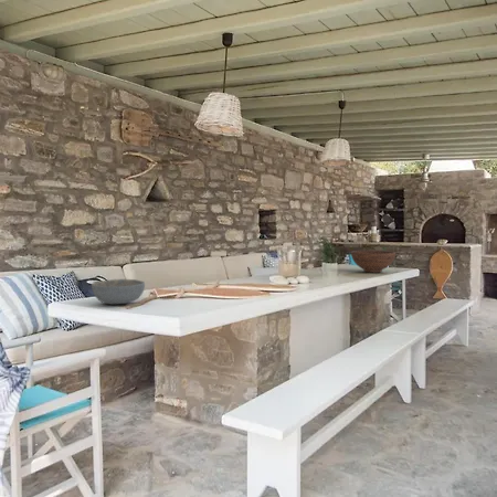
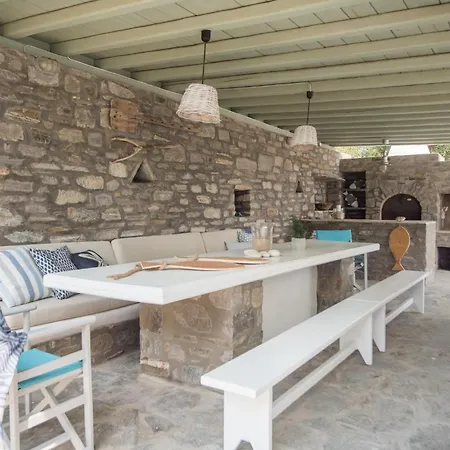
- bowl [91,278,146,306]
- fruit bowl [350,250,396,274]
